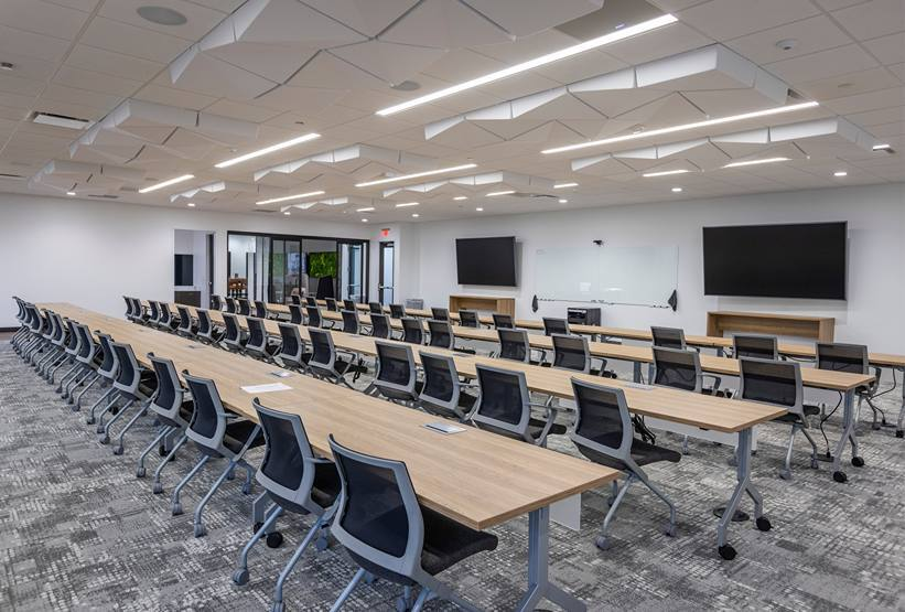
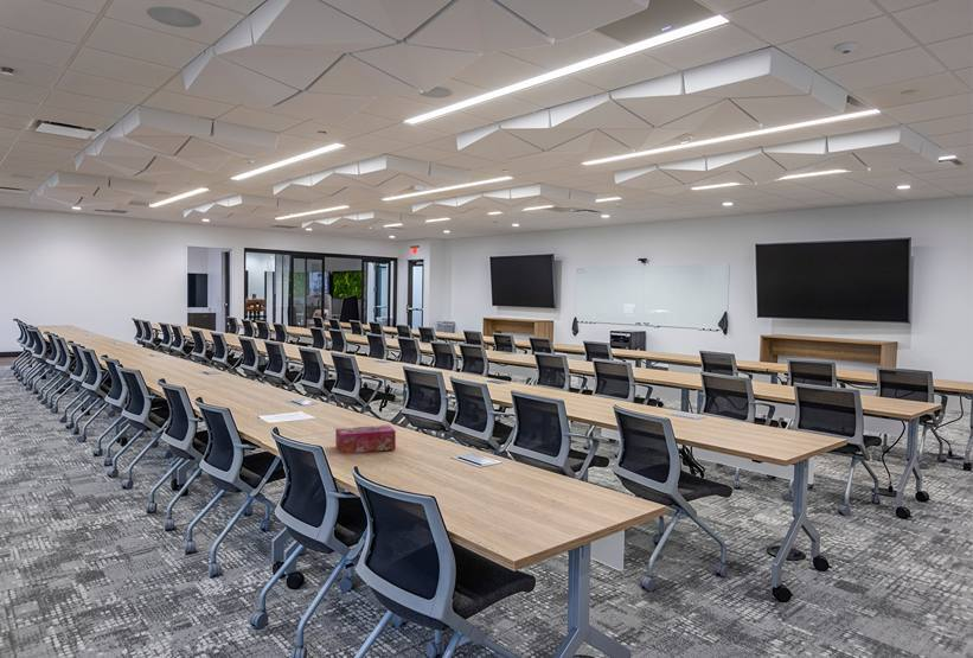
+ tissue box [334,424,397,454]
